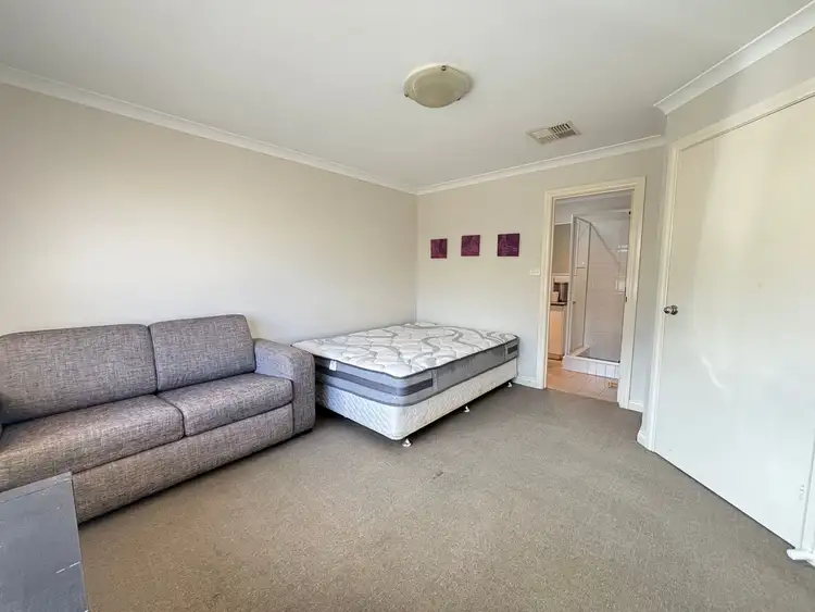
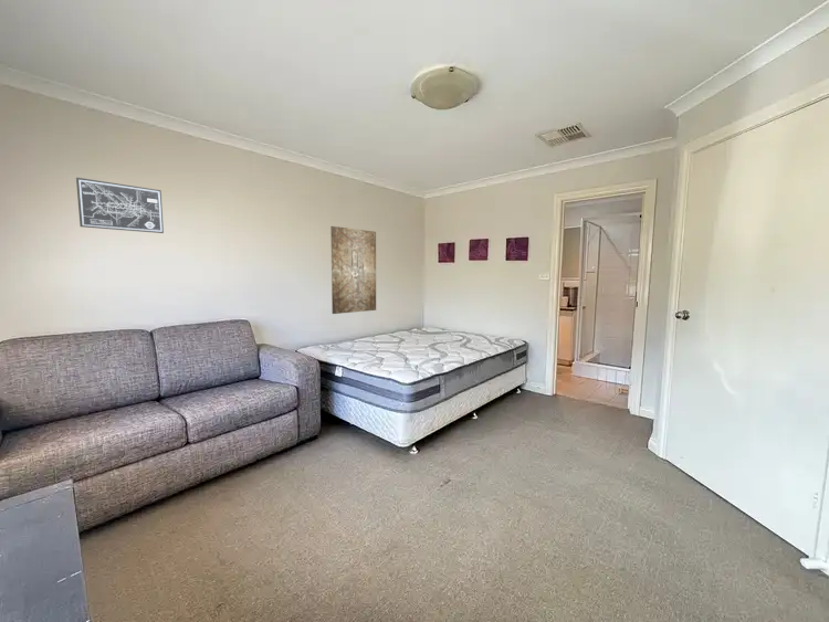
+ wall art [75,177,165,234]
+ wall art [329,225,377,315]
